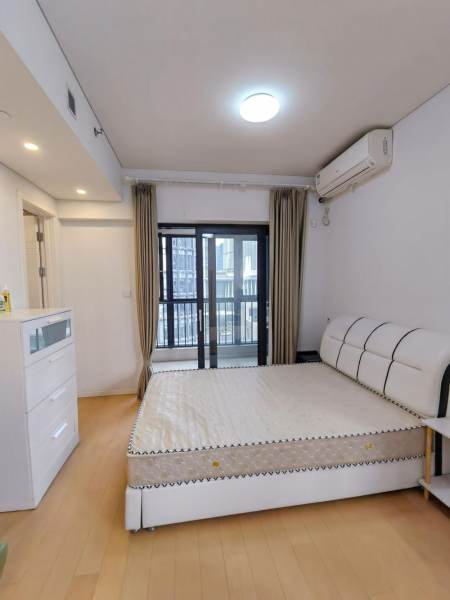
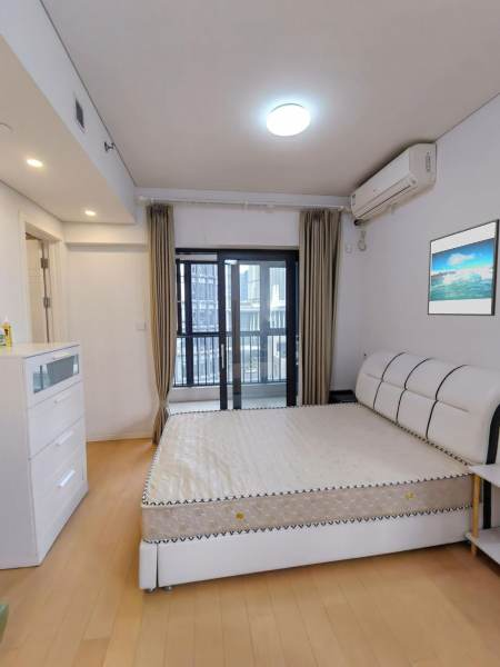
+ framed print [427,218,500,317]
